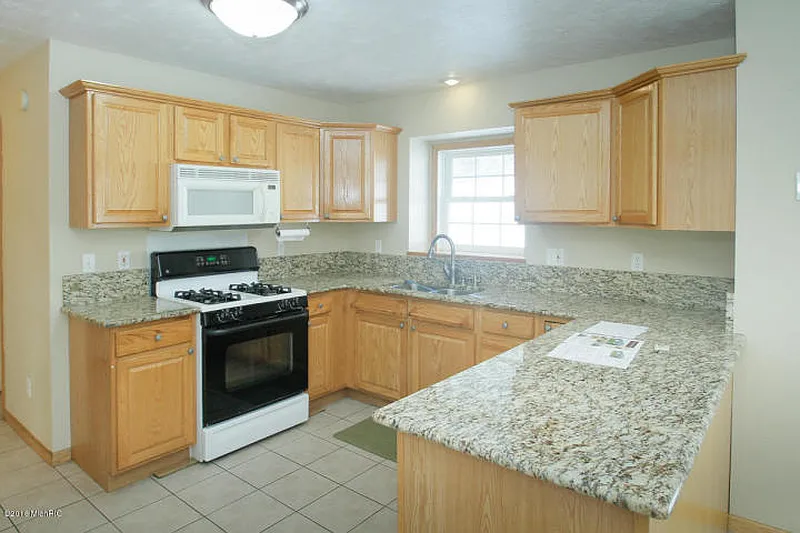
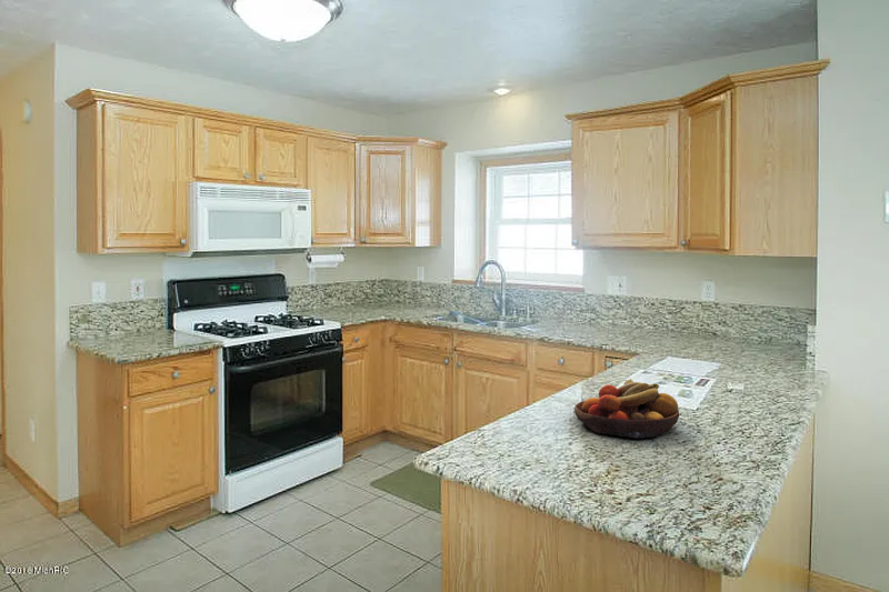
+ fruit bowl [573,378,680,439]
